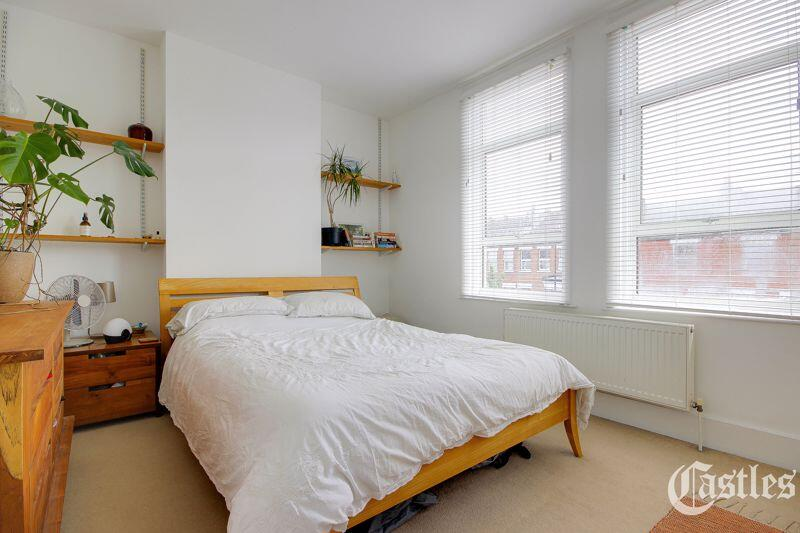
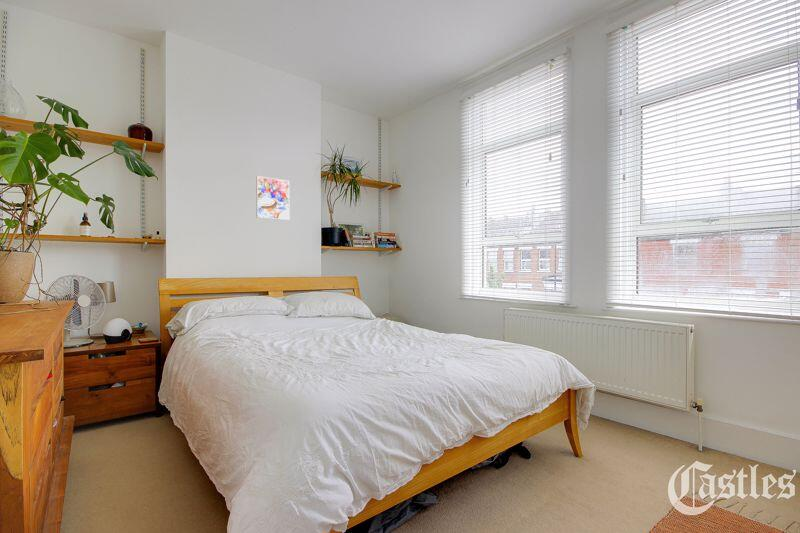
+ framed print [255,175,290,221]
